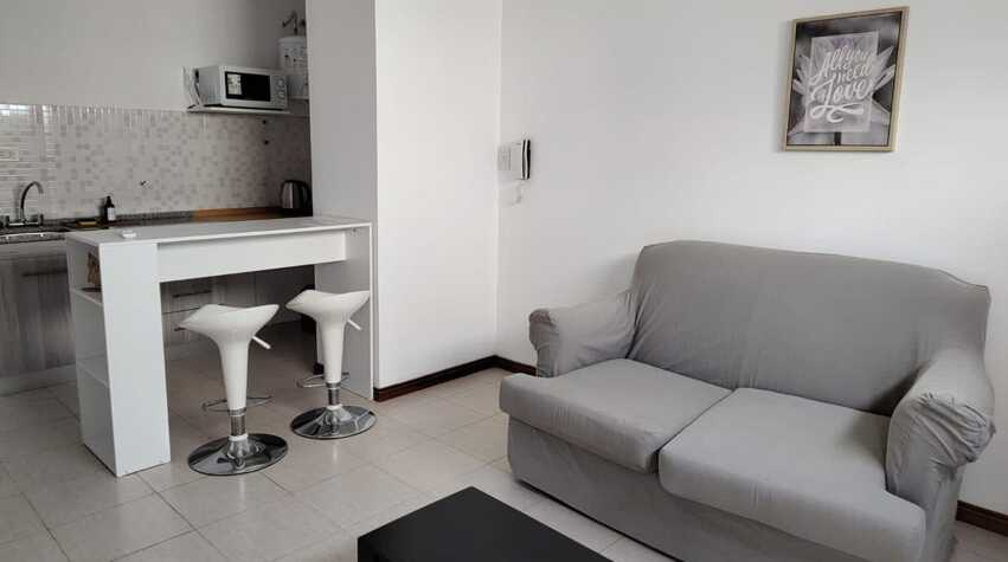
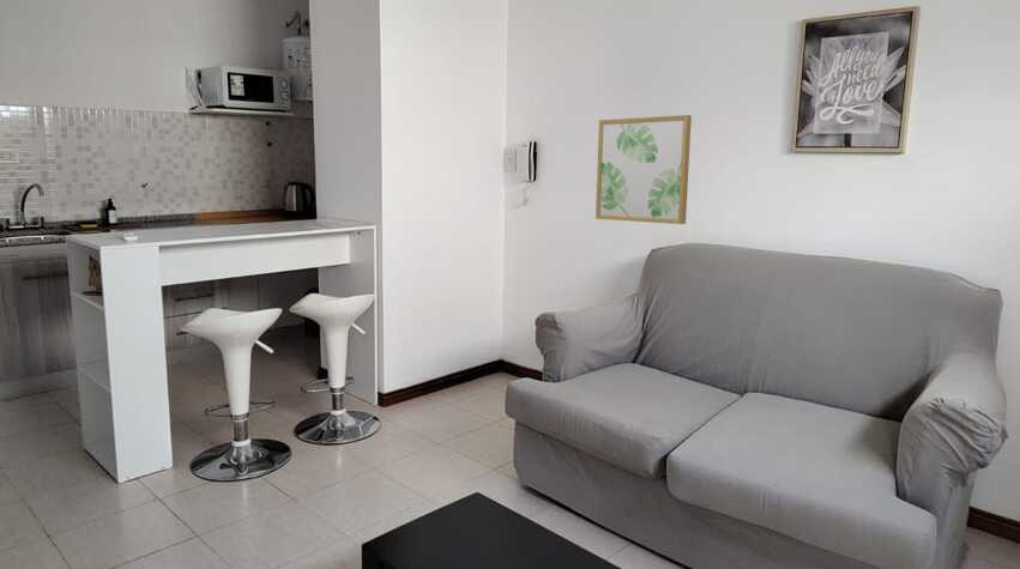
+ wall art [595,114,693,225]
